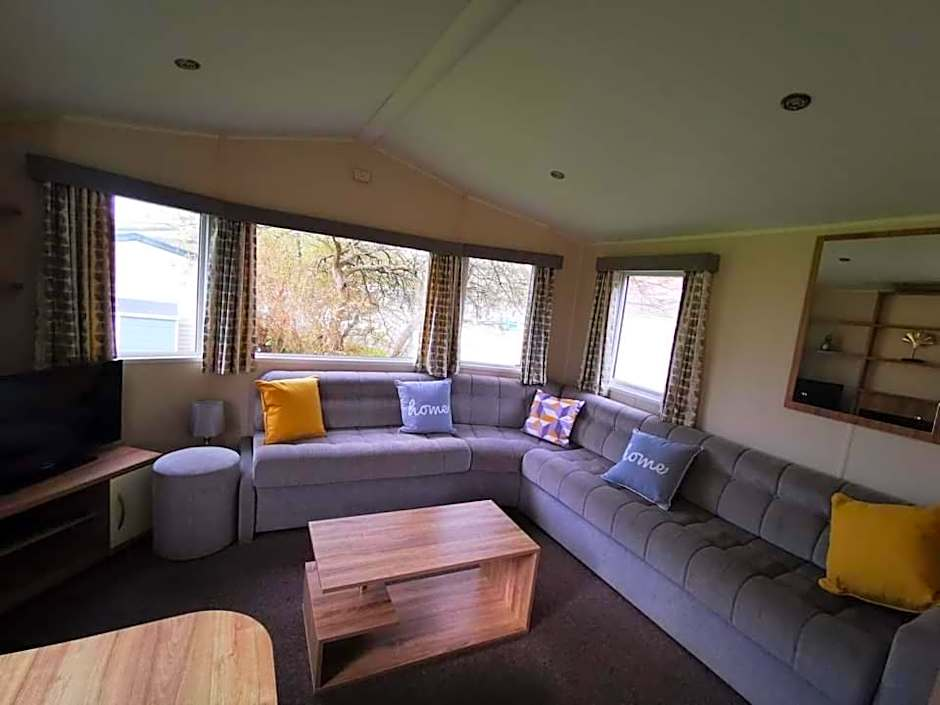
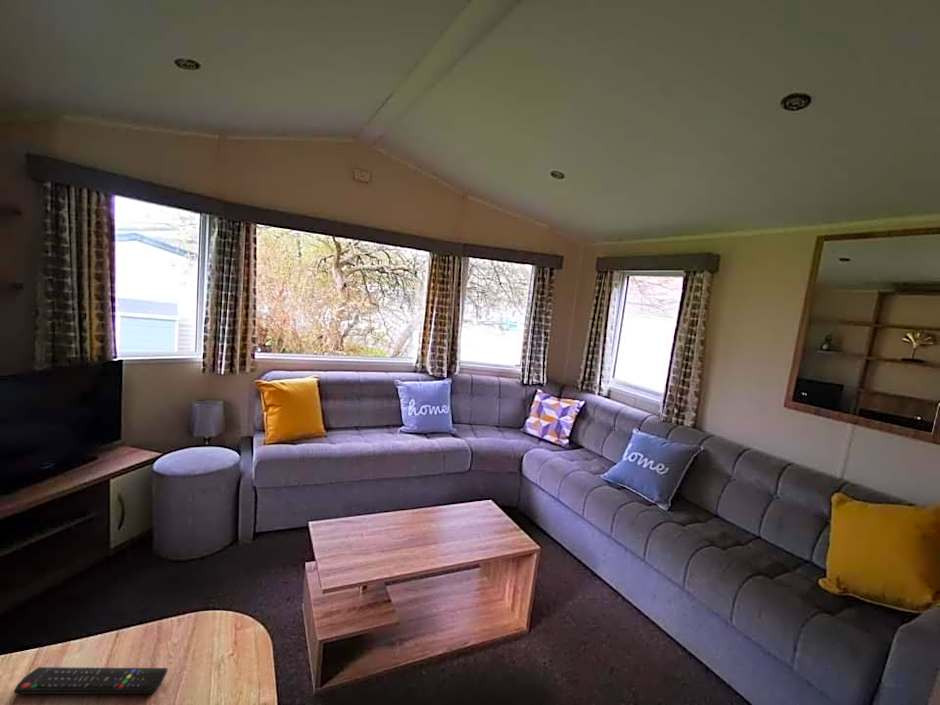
+ remote control [13,666,168,695]
